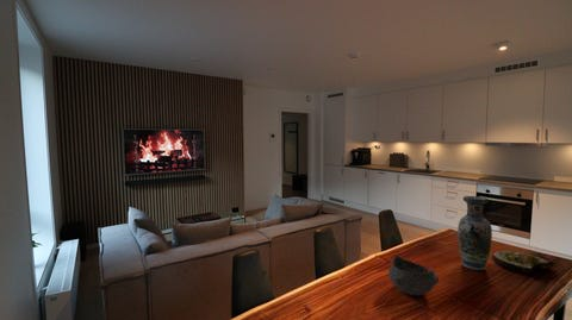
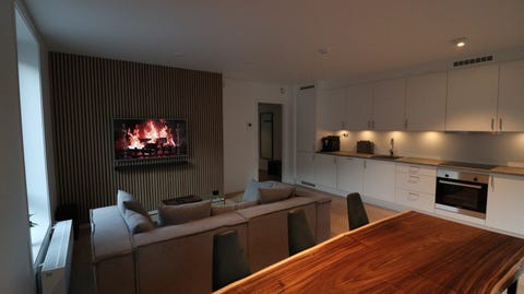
- salad plate [491,249,557,275]
- bowl [387,253,440,296]
- vase [456,195,493,271]
